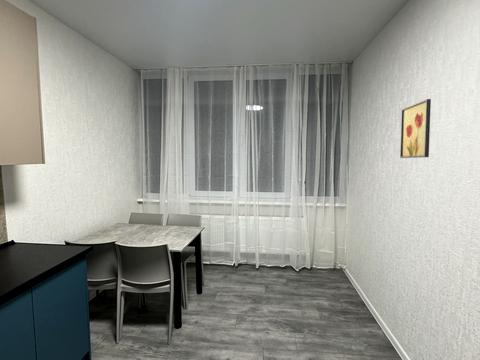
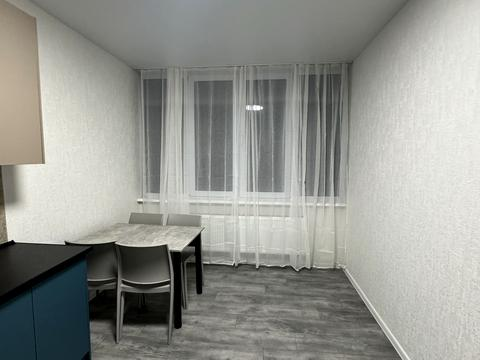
- wall art [399,98,432,159]
